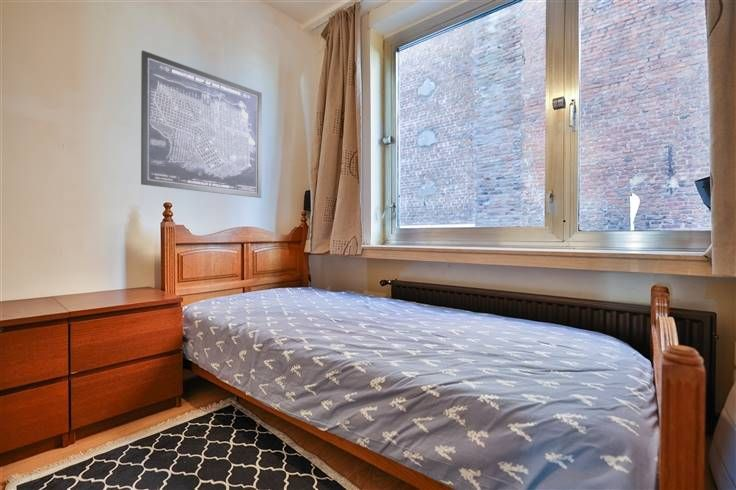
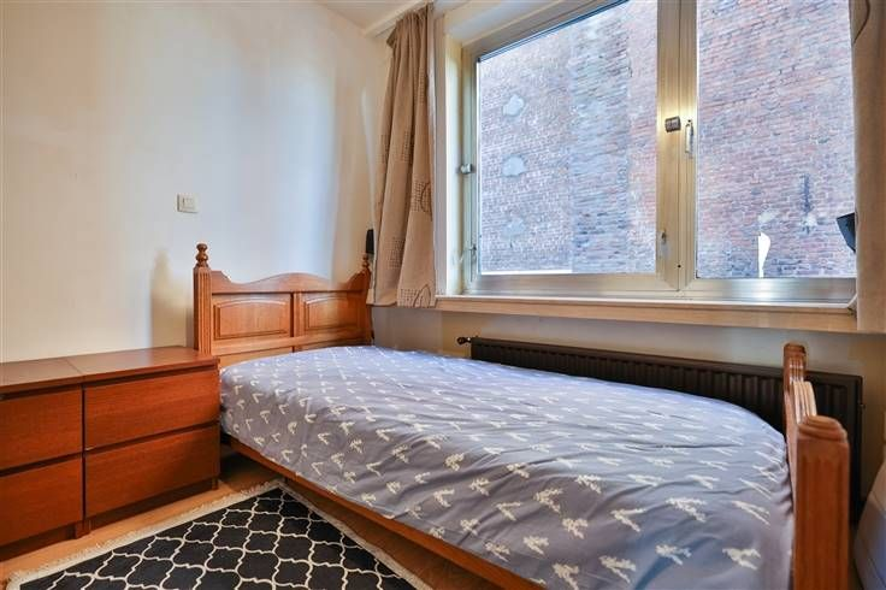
- wall art [140,49,263,199]
